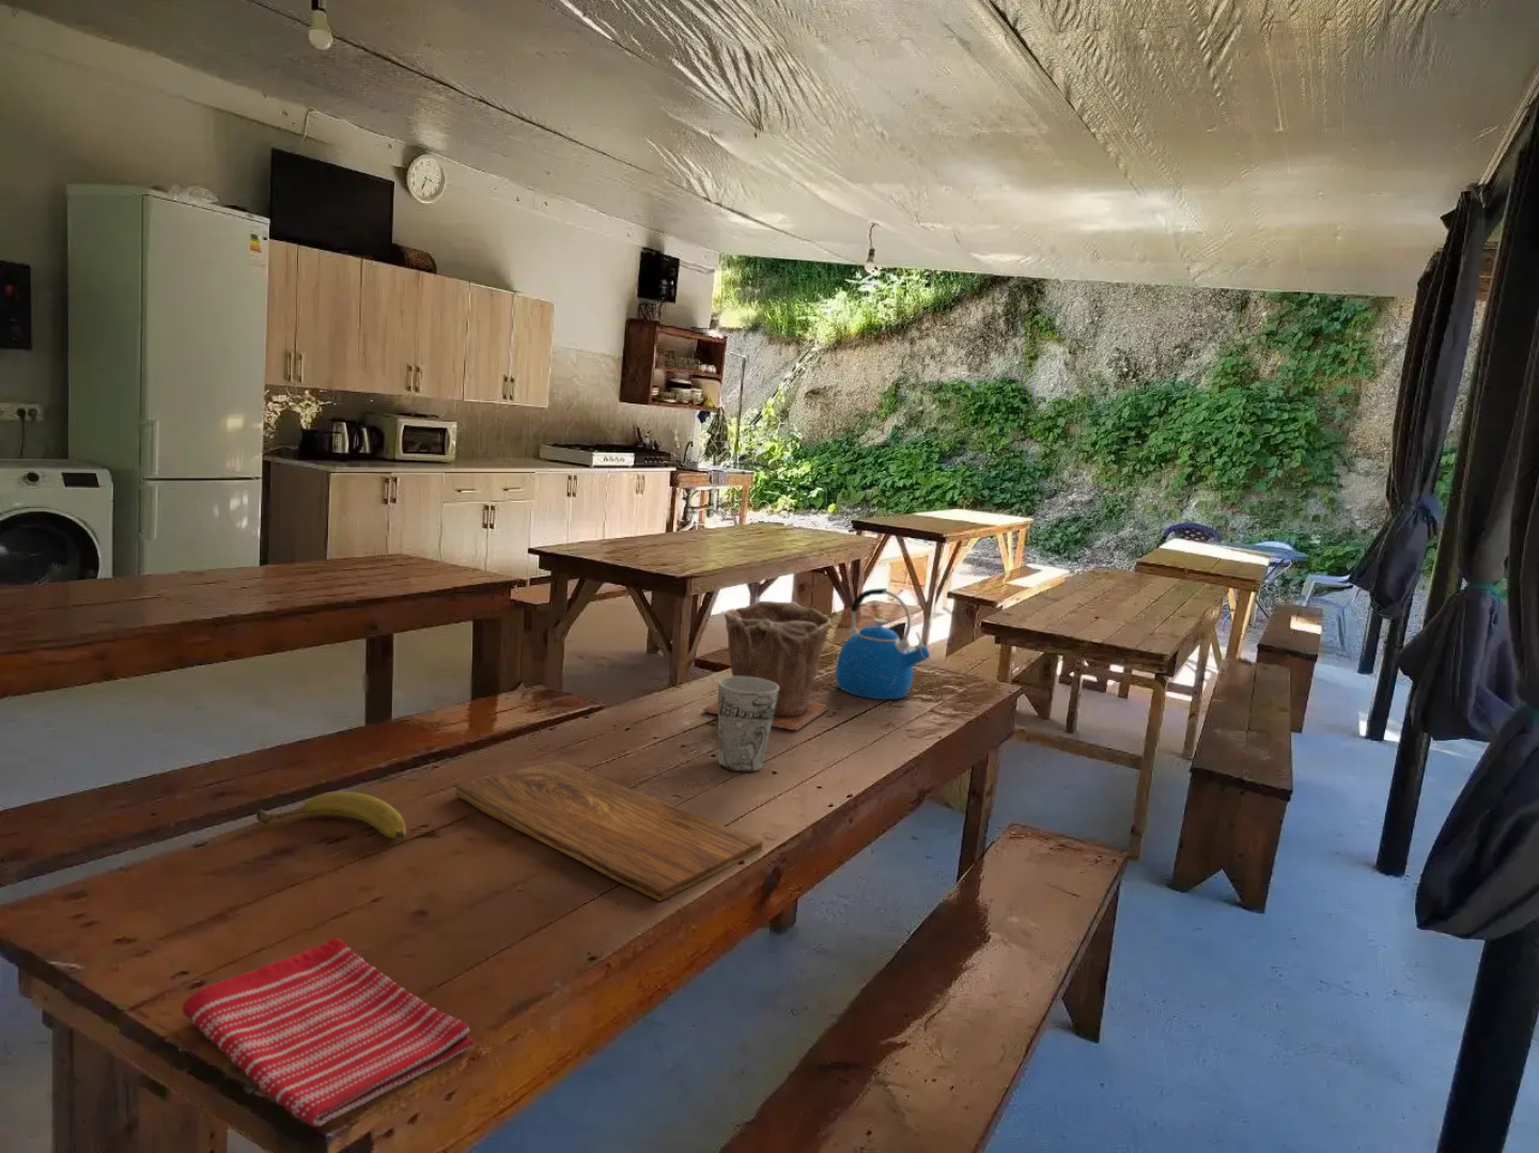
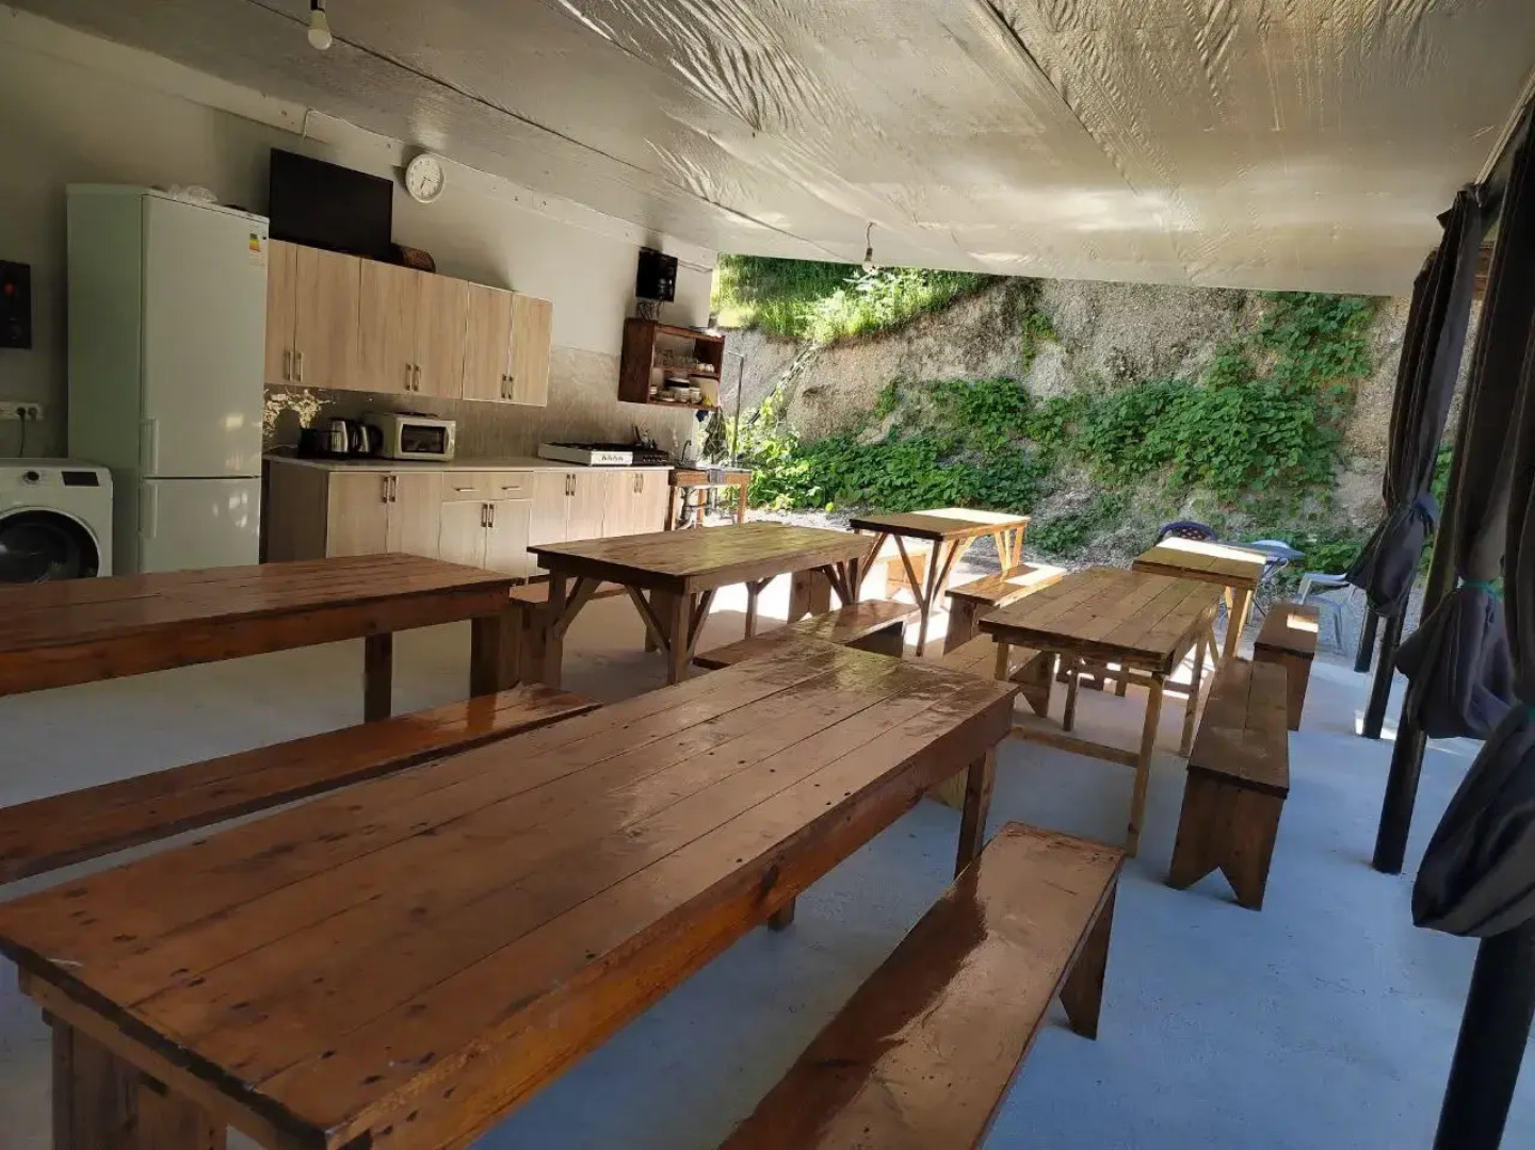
- fruit [254,791,407,839]
- kettle [835,587,931,700]
- cup [717,676,779,773]
- cutting board [454,759,765,902]
- plant pot [702,600,833,732]
- dish towel [181,936,475,1129]
